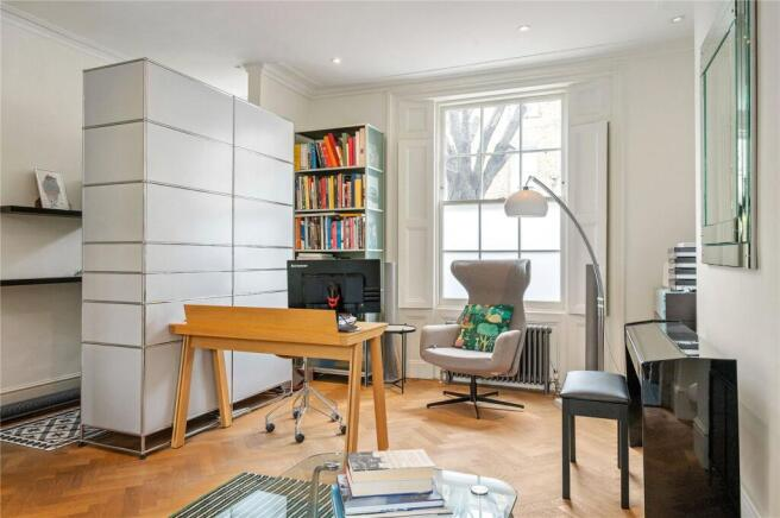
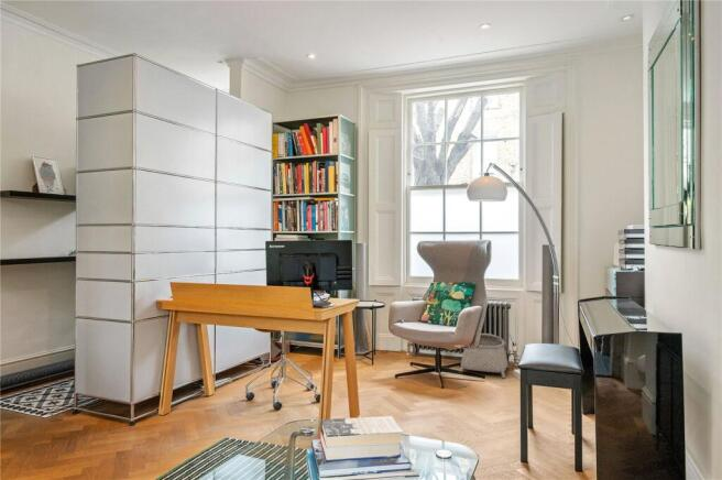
+ basket [459,332,510,379]
